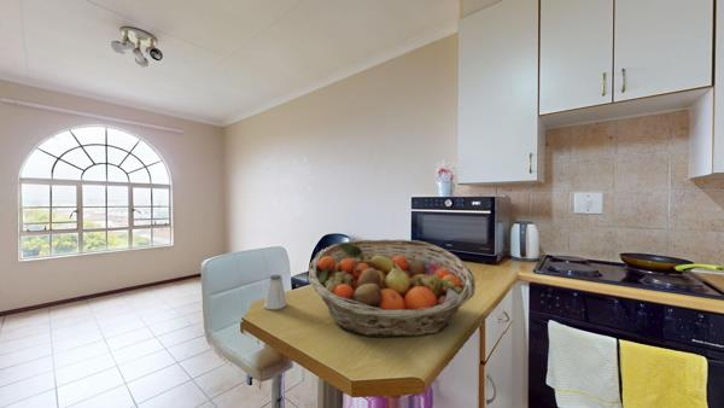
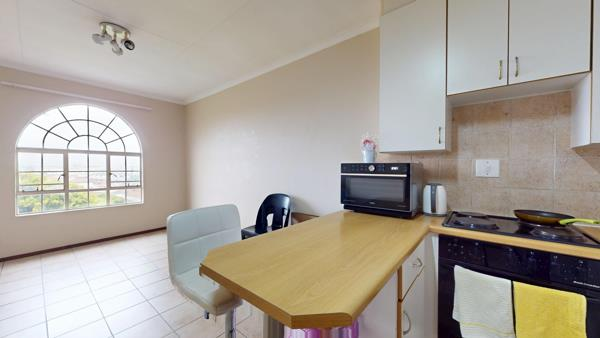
- fruit basket [306,238,477,338]
- saltshaker [263,274,288,310]
